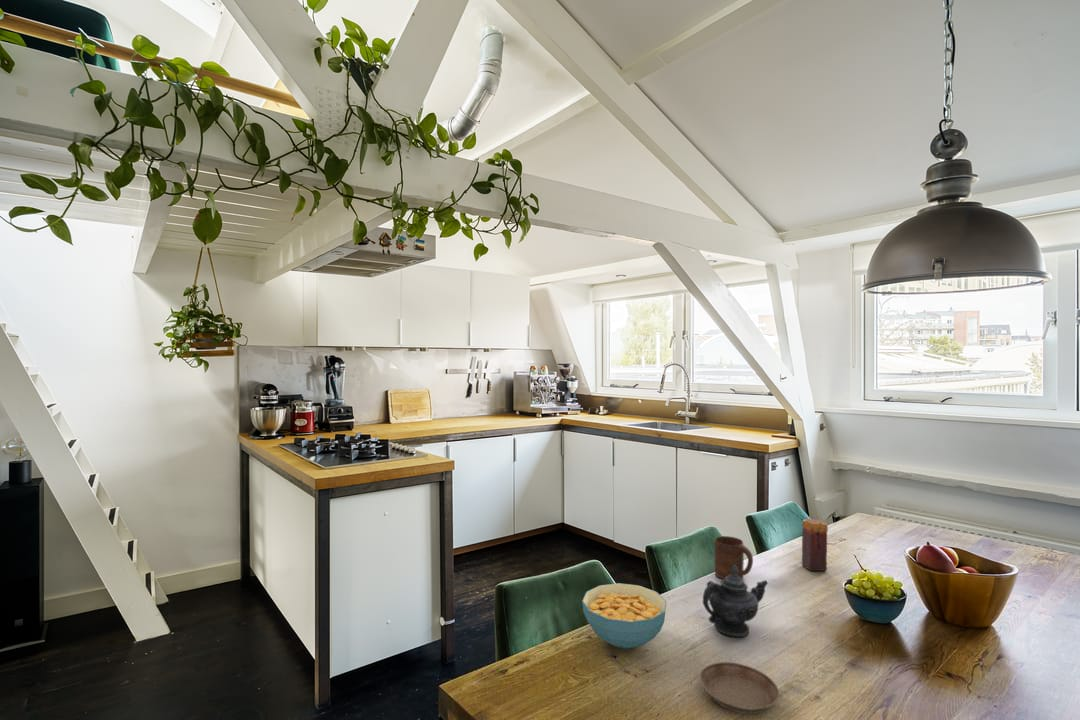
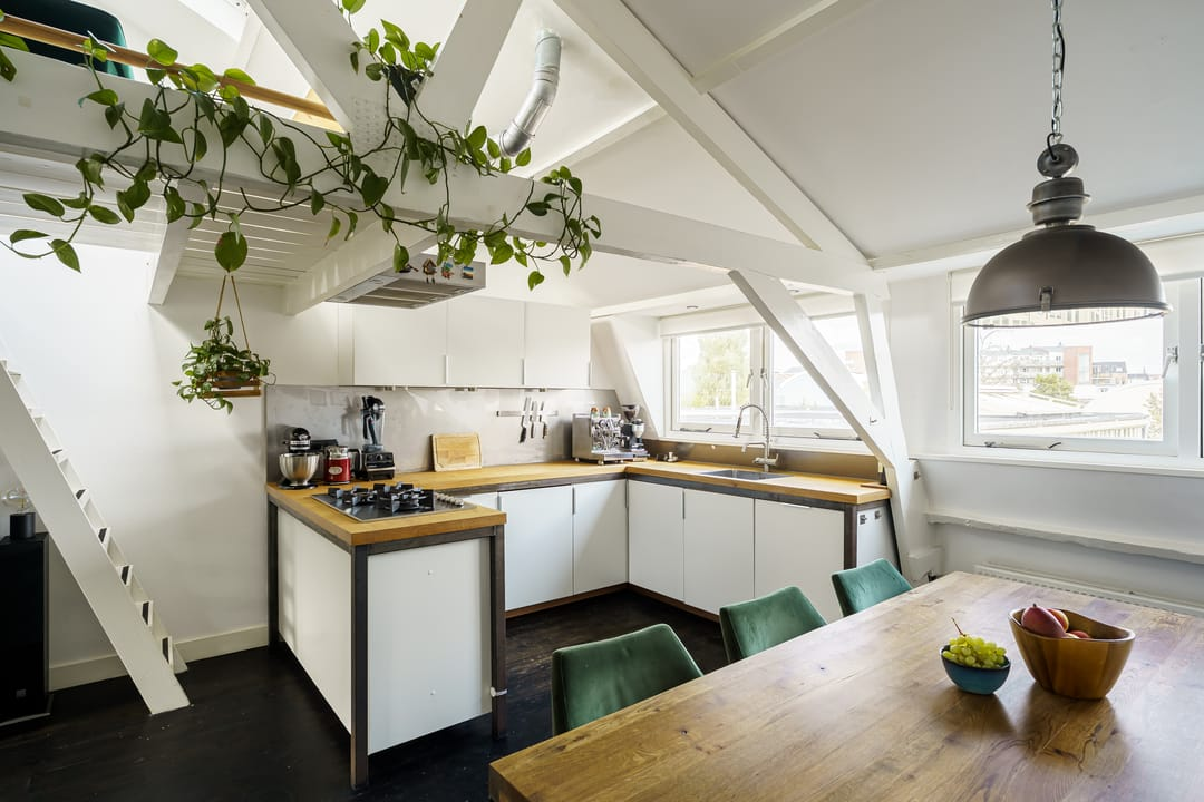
- teapot [702,565,769,638]
- cereal bowl [581,582,668,650]
- cup [714,535,754,580]
- saucer [699,661,780,715]
- candle [801,518,829,572]
